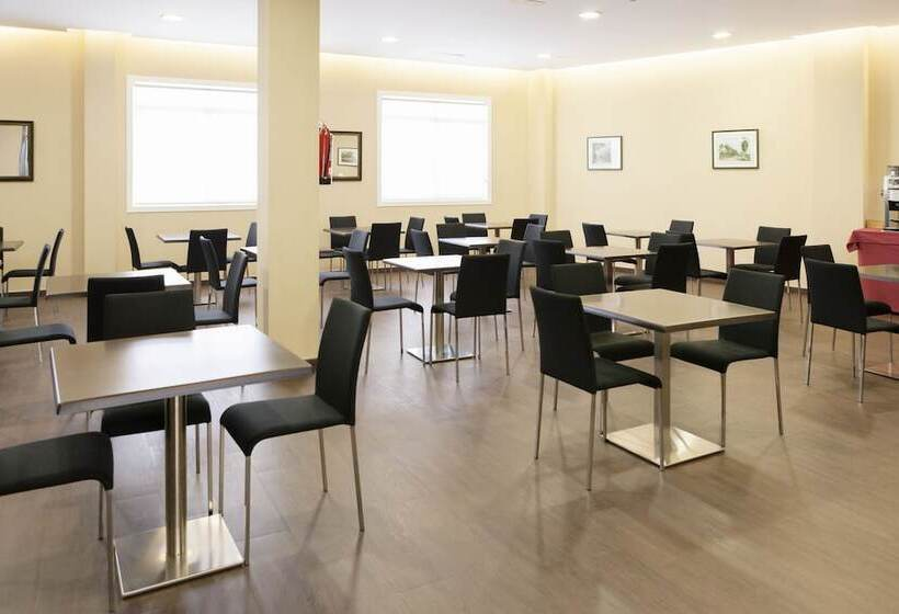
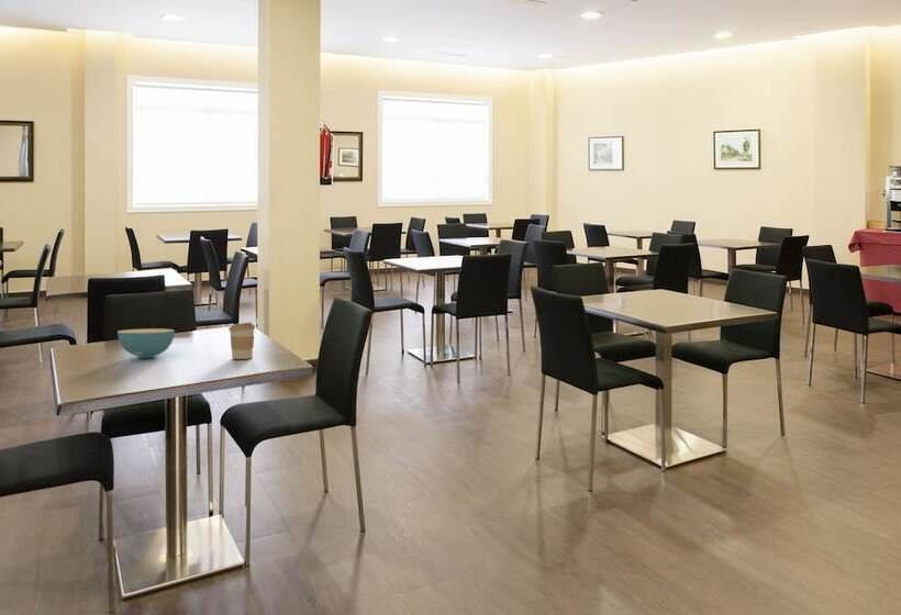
+ coffee cup [227,321,256,360]
+ cereal bowl [116,327,176,359]
